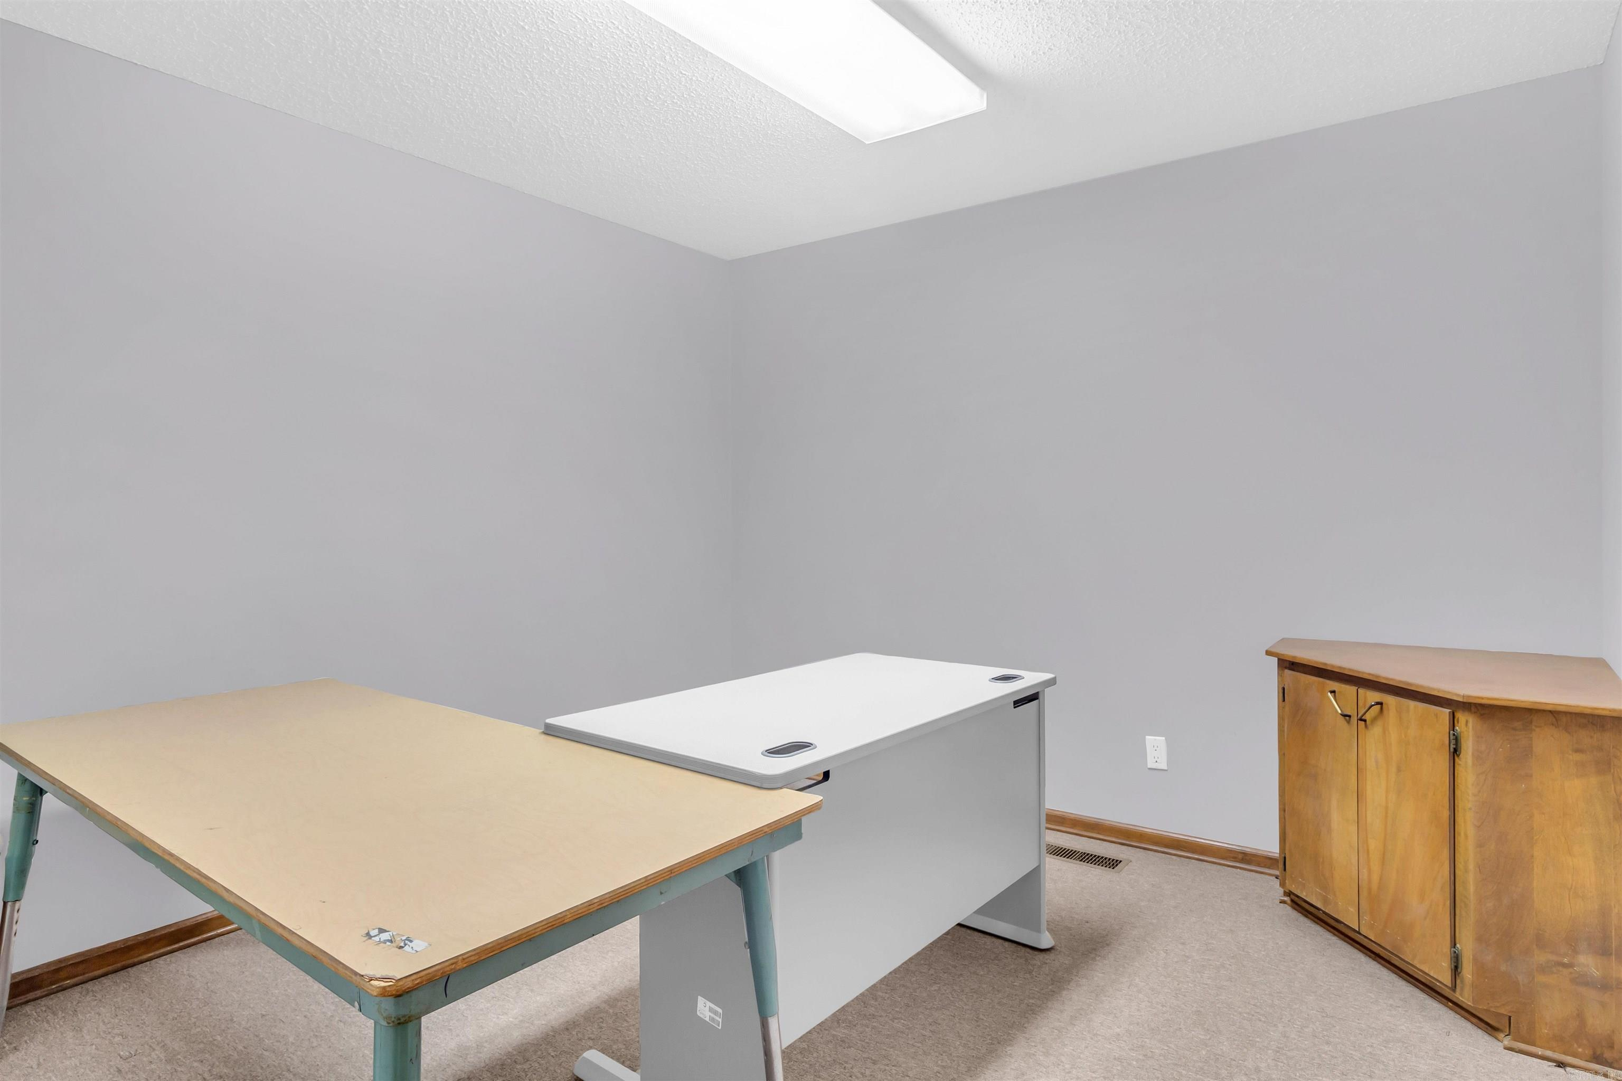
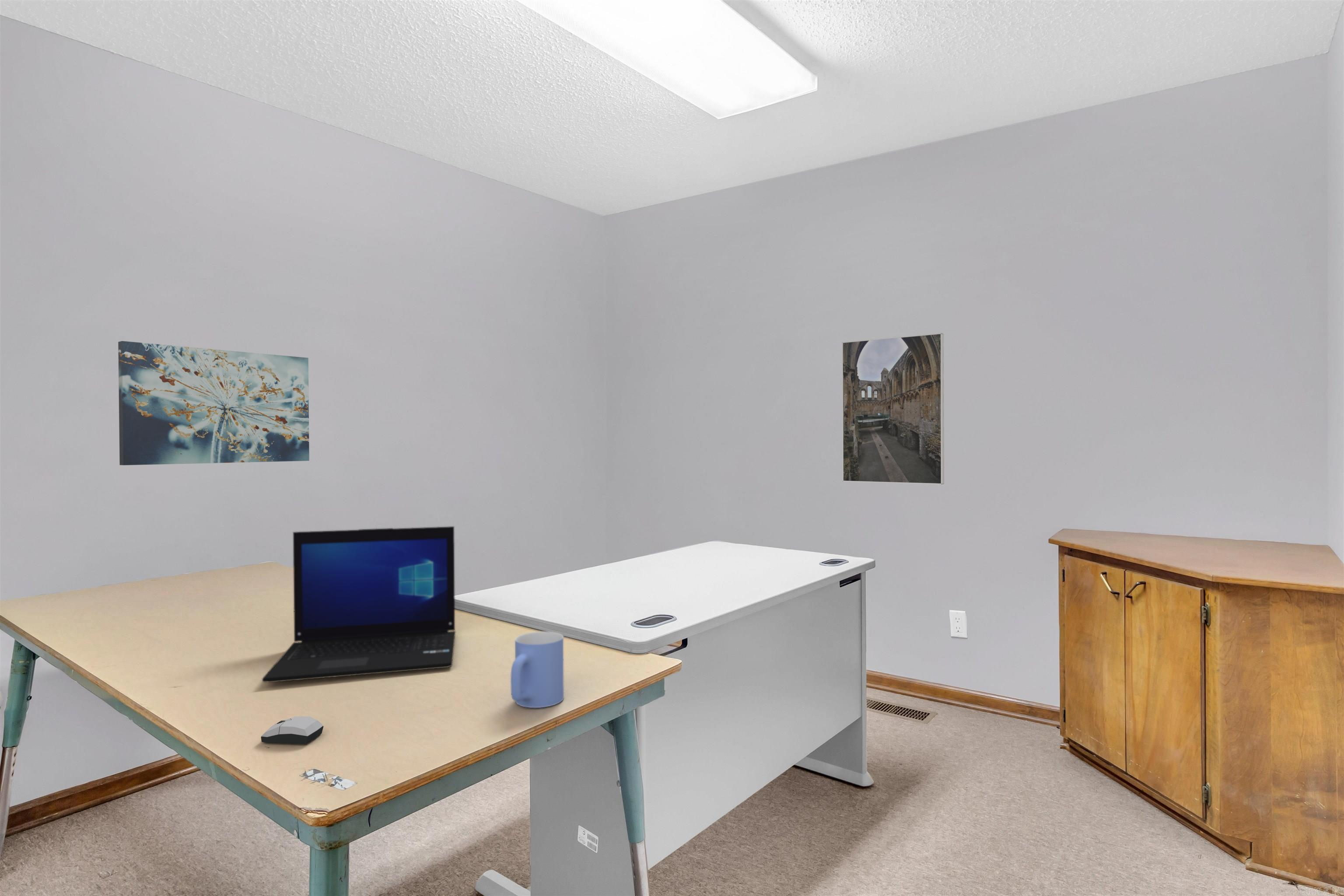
+ wall art [118,340,310,465]
+ computer mouse [260,716,324,745]
+ mug [510,631,564,708]
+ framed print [842,332,945,485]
+ laptop [262,526,456,683]
